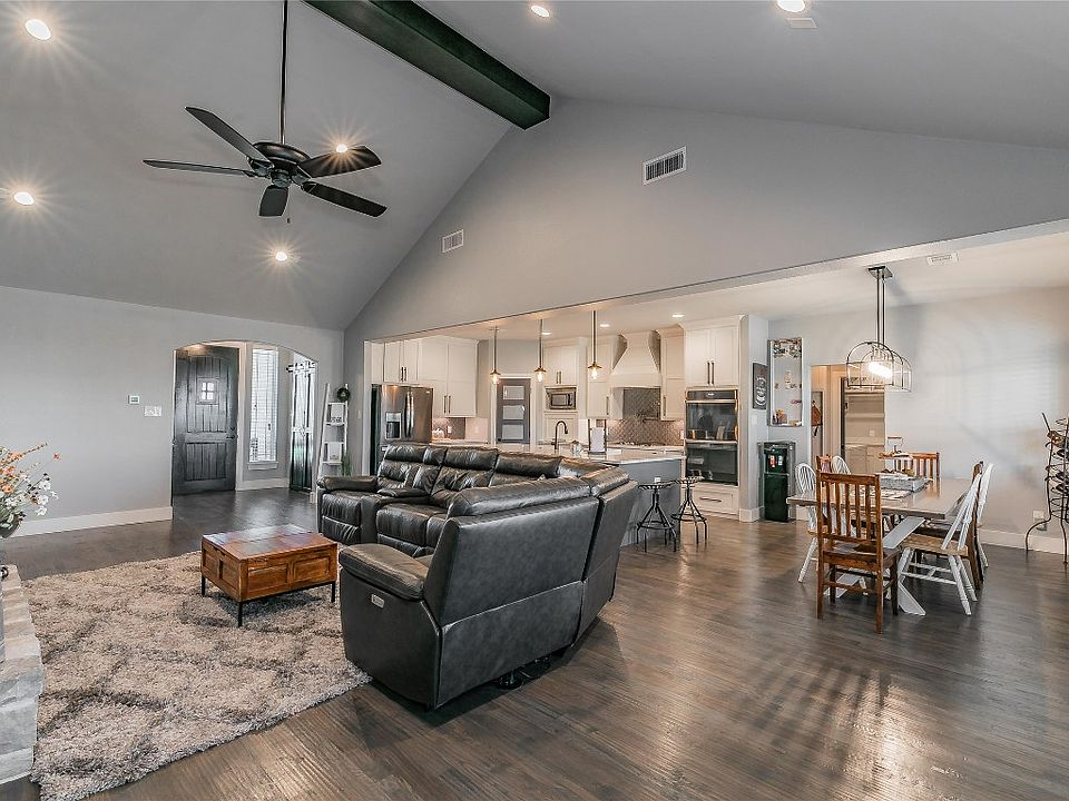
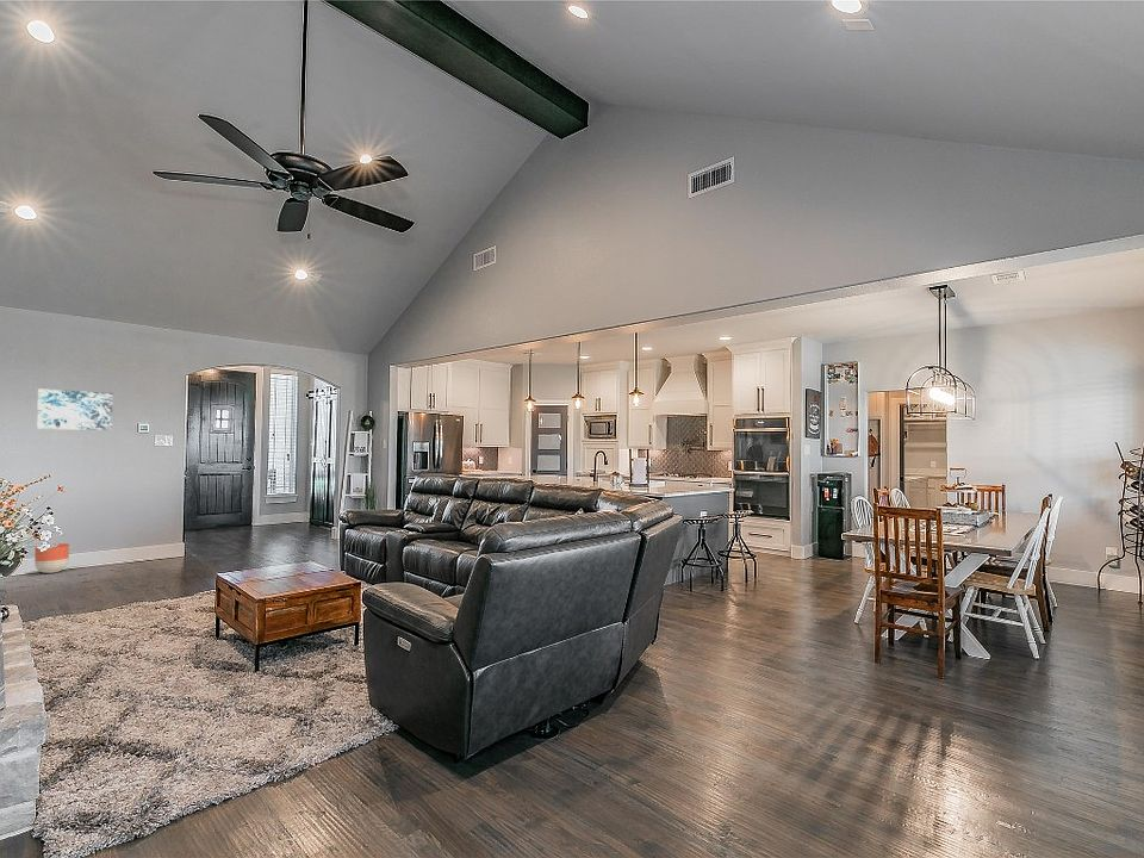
+ planter [33,542,70,574]
+ wall art [36,388,114,431]
